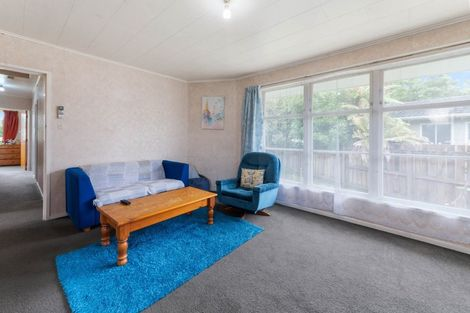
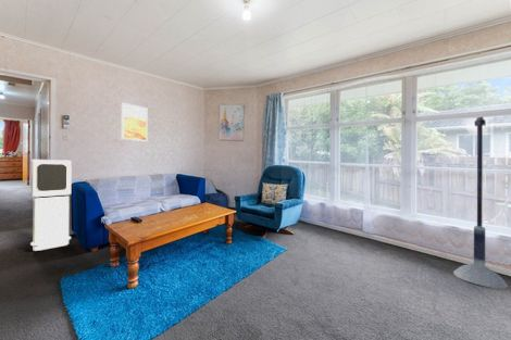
+ floor lamp [452,116,509,290]
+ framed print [121,102,149,142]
+ air purifier [29,159,73,252]
